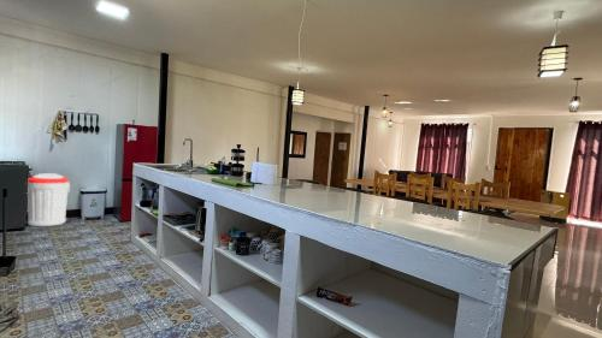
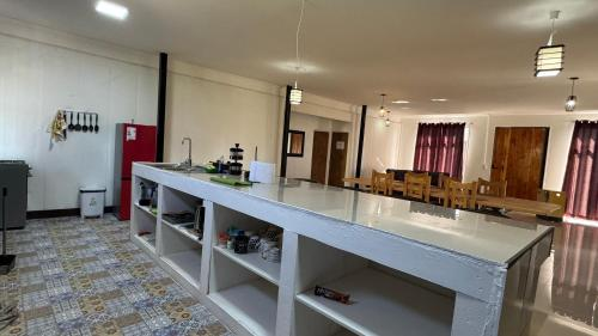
- trash can [26,172,71,227]
